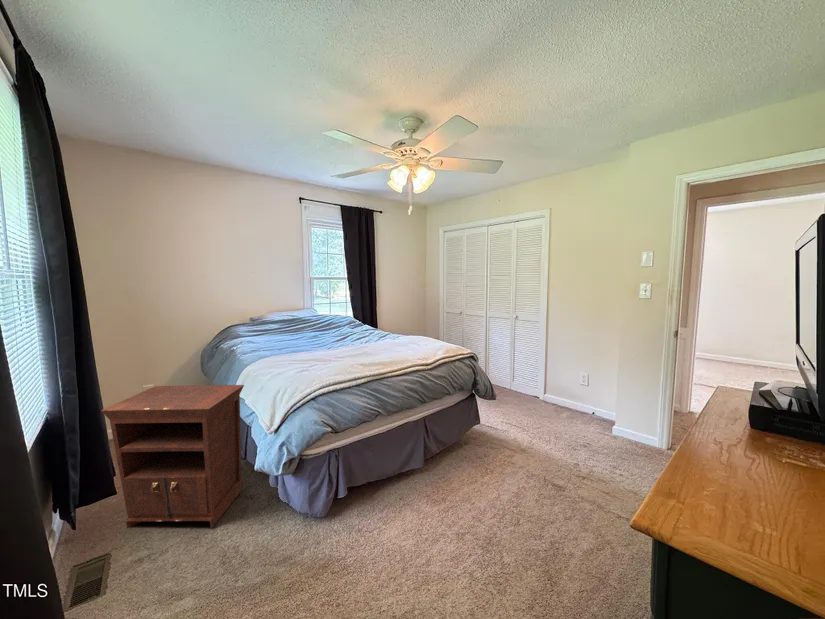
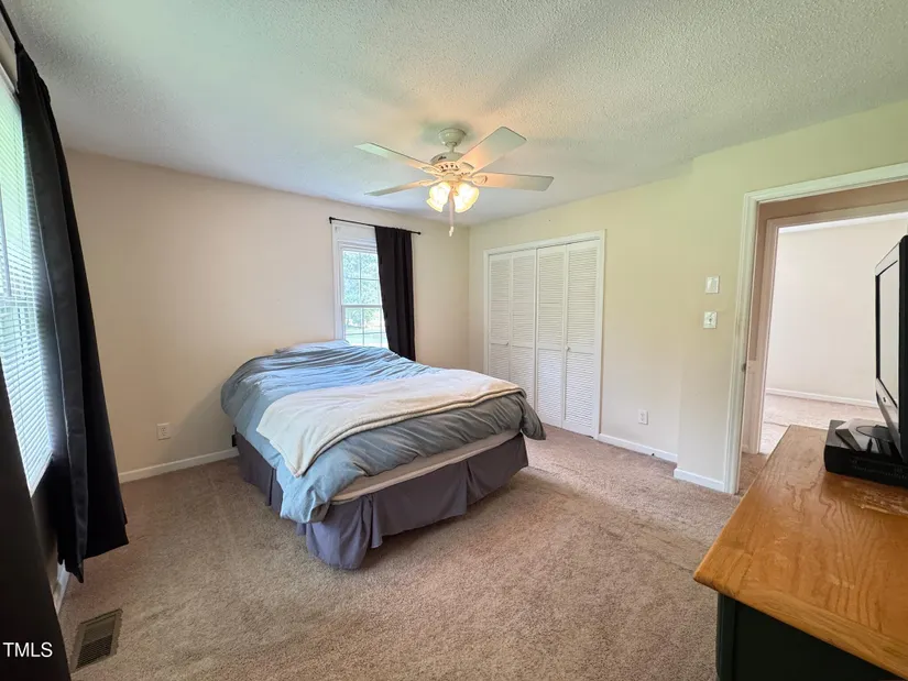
- nightstand [100,384,245,530]
